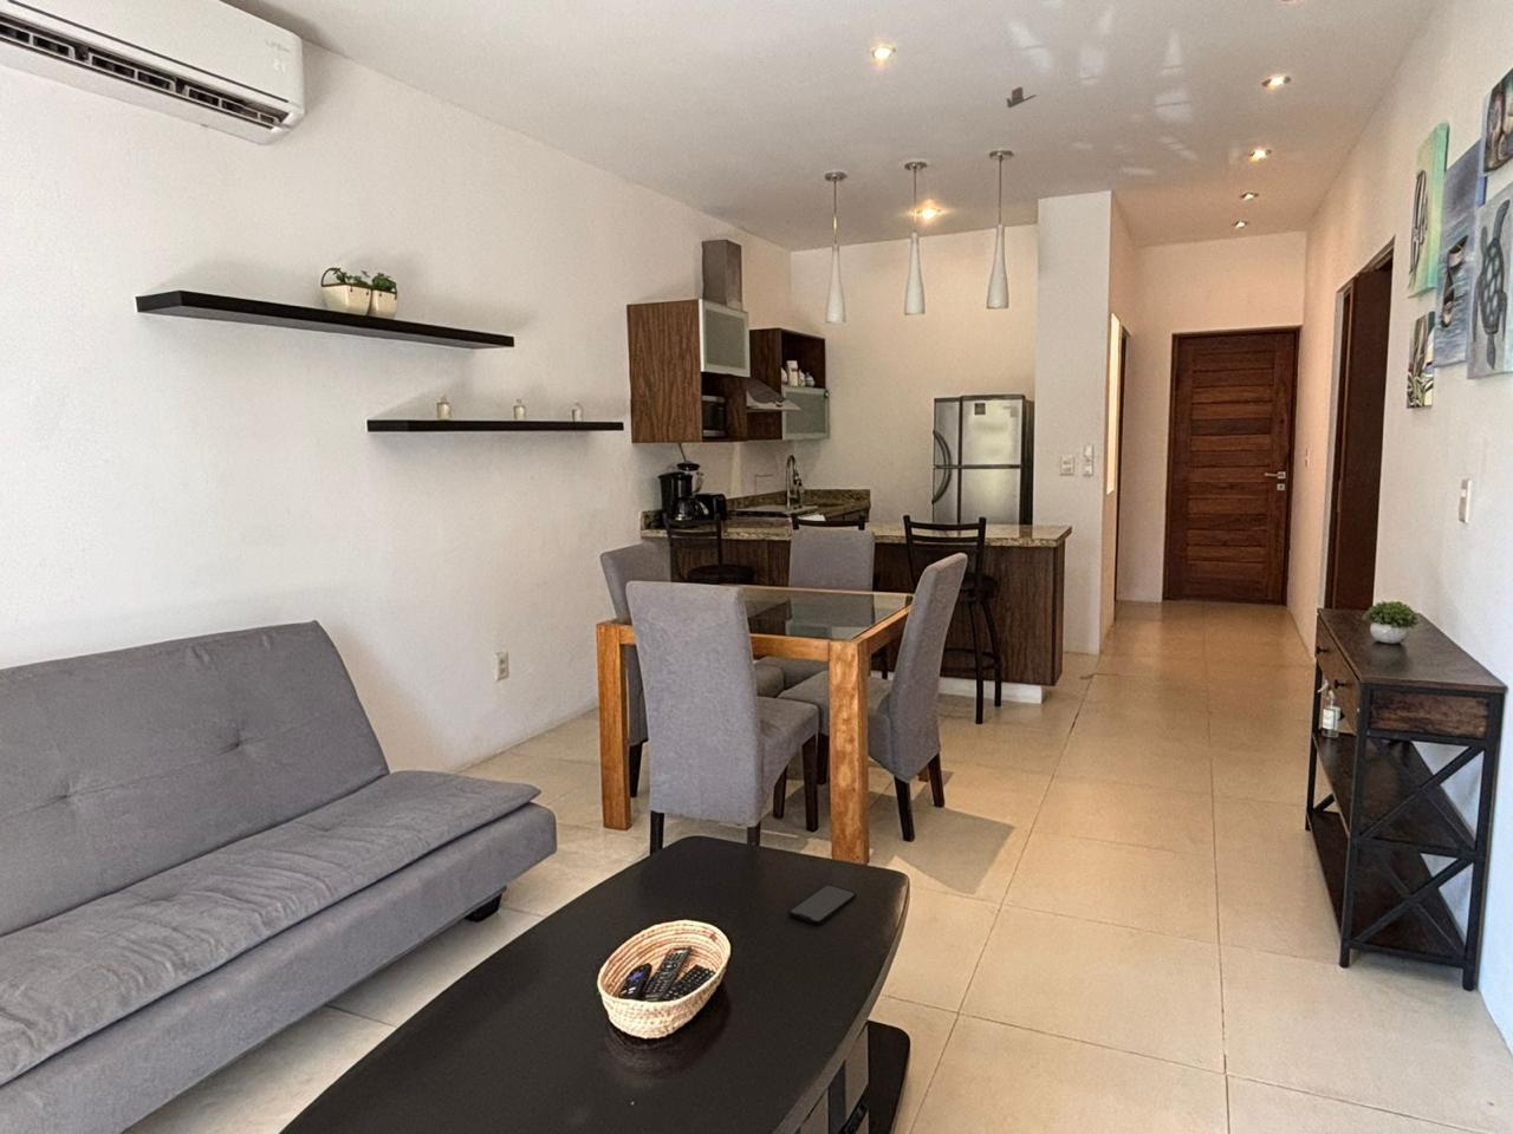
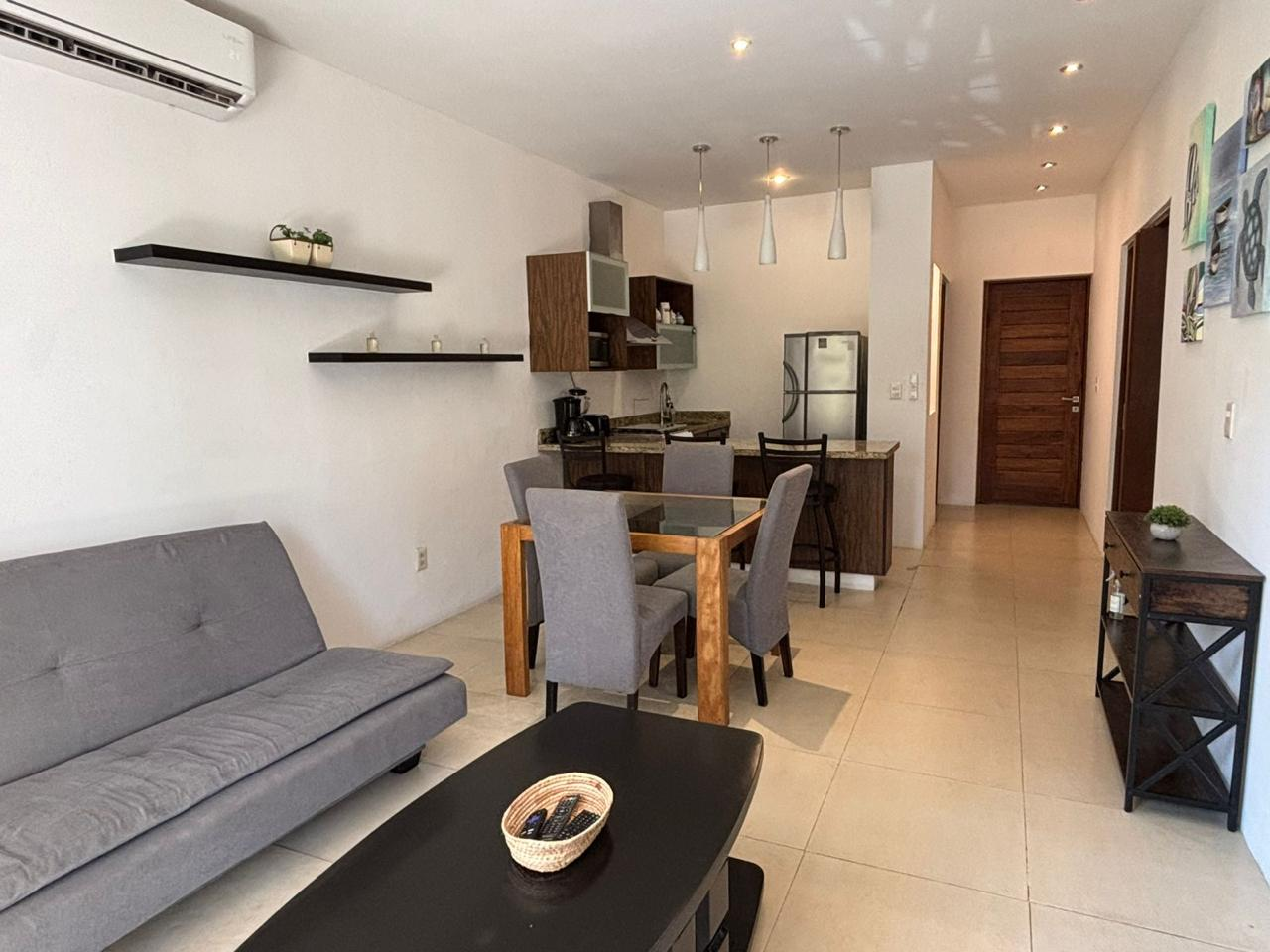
- smartphone [789,884,857,926]
- tape dispenser [1005,86,1036,108]
